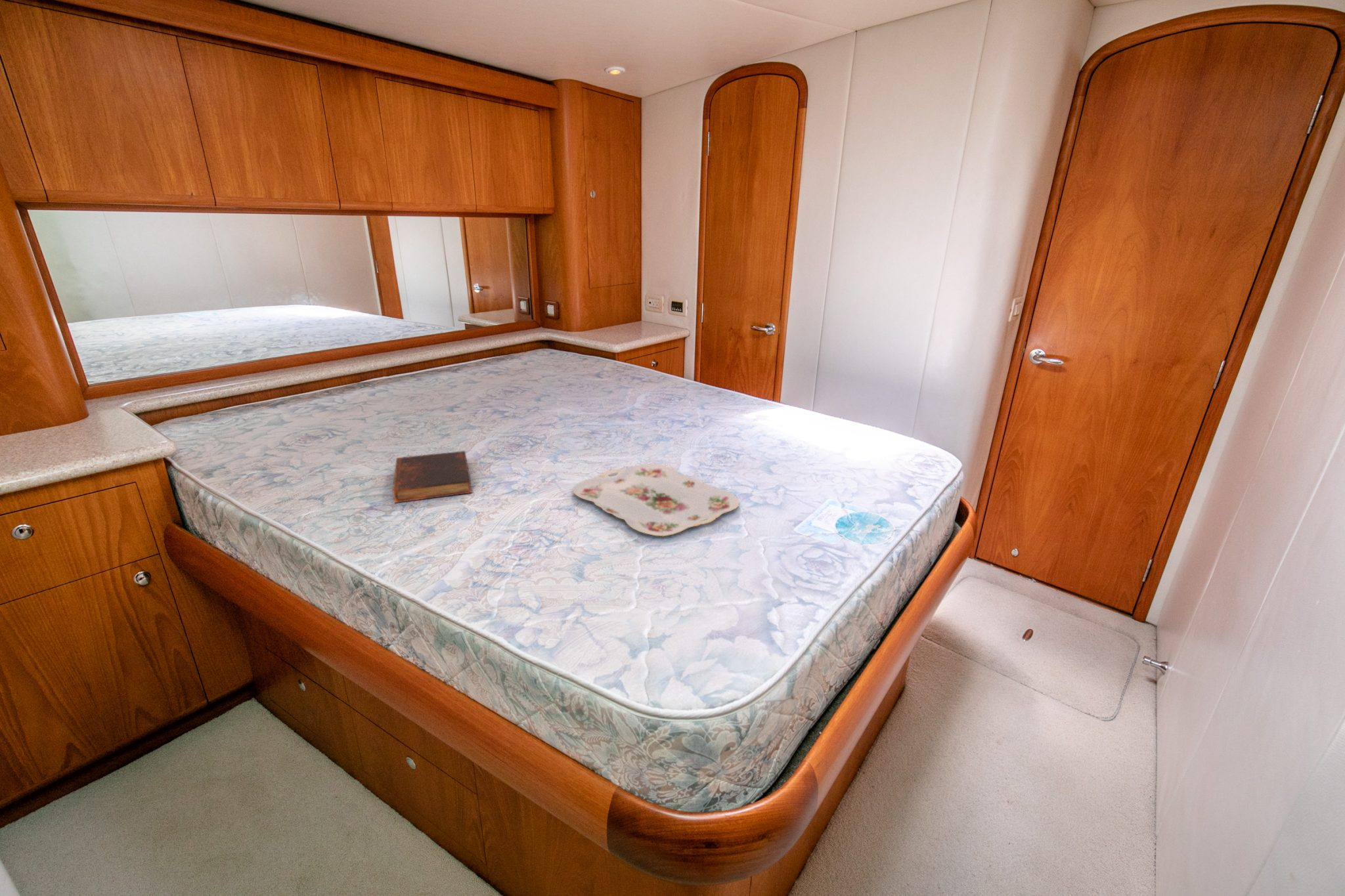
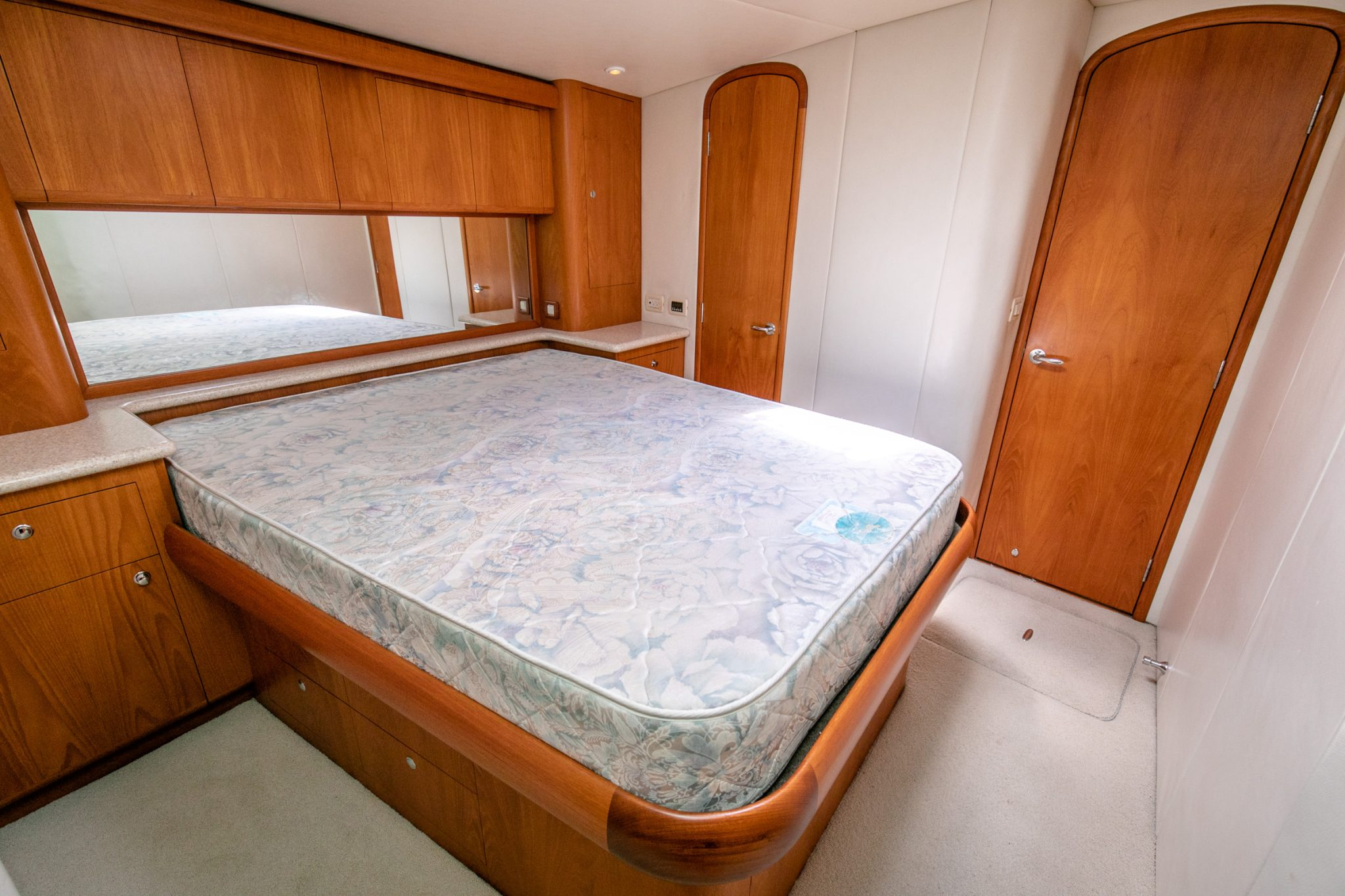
- book [392,450,473,503]
- serving tray [572,463,740,537]
